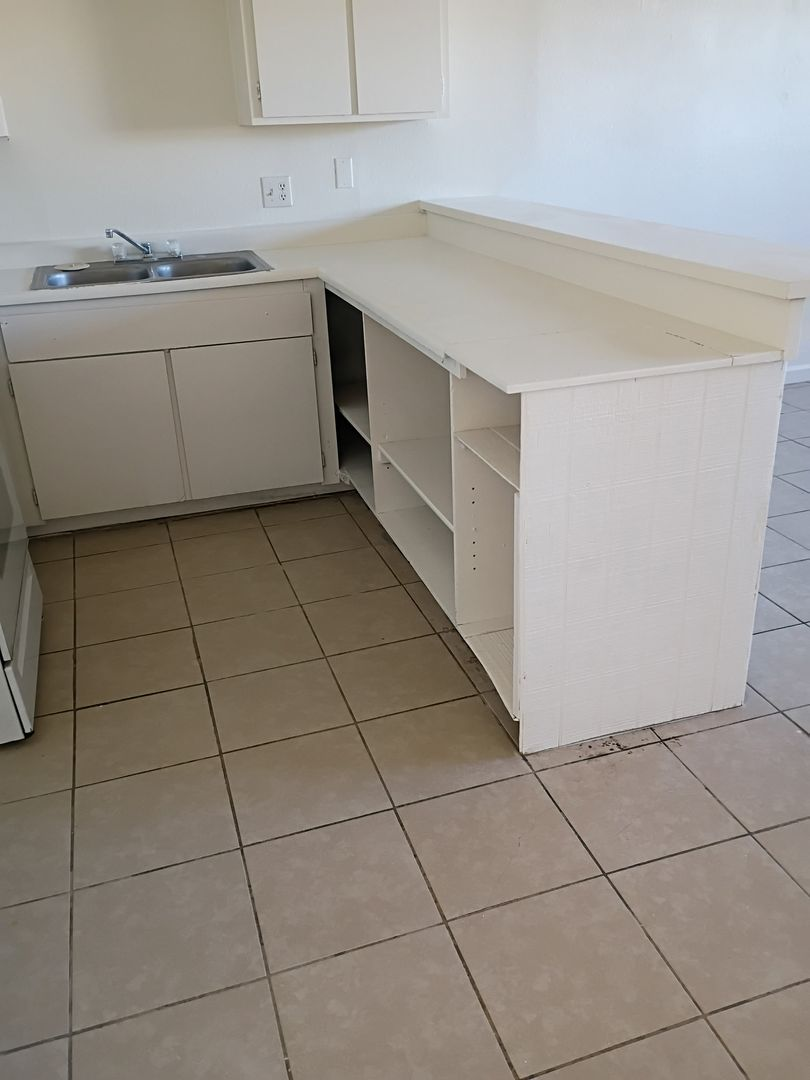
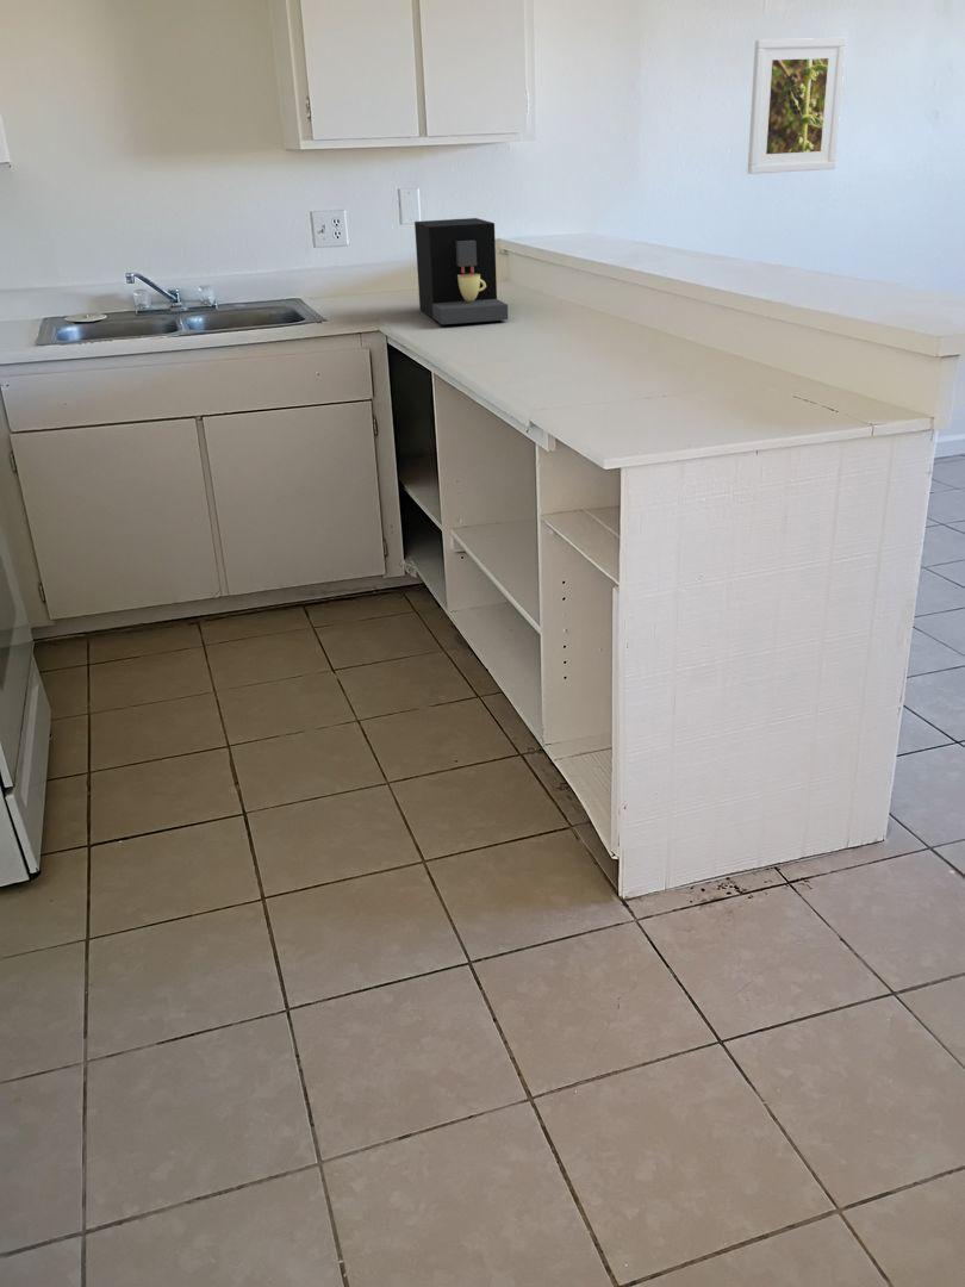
+ coffee maker [413,217,509,325]
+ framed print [747,37,847,175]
